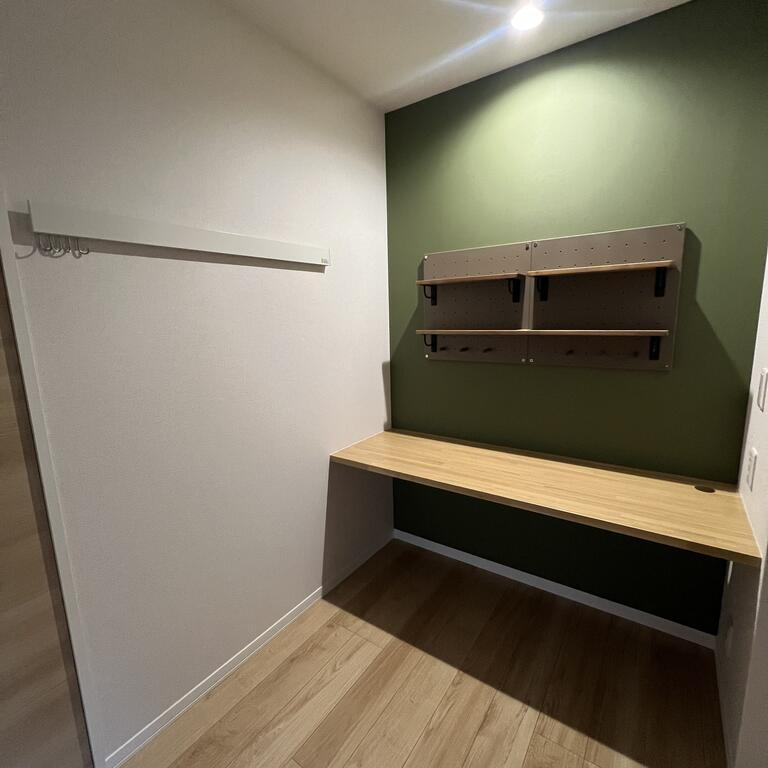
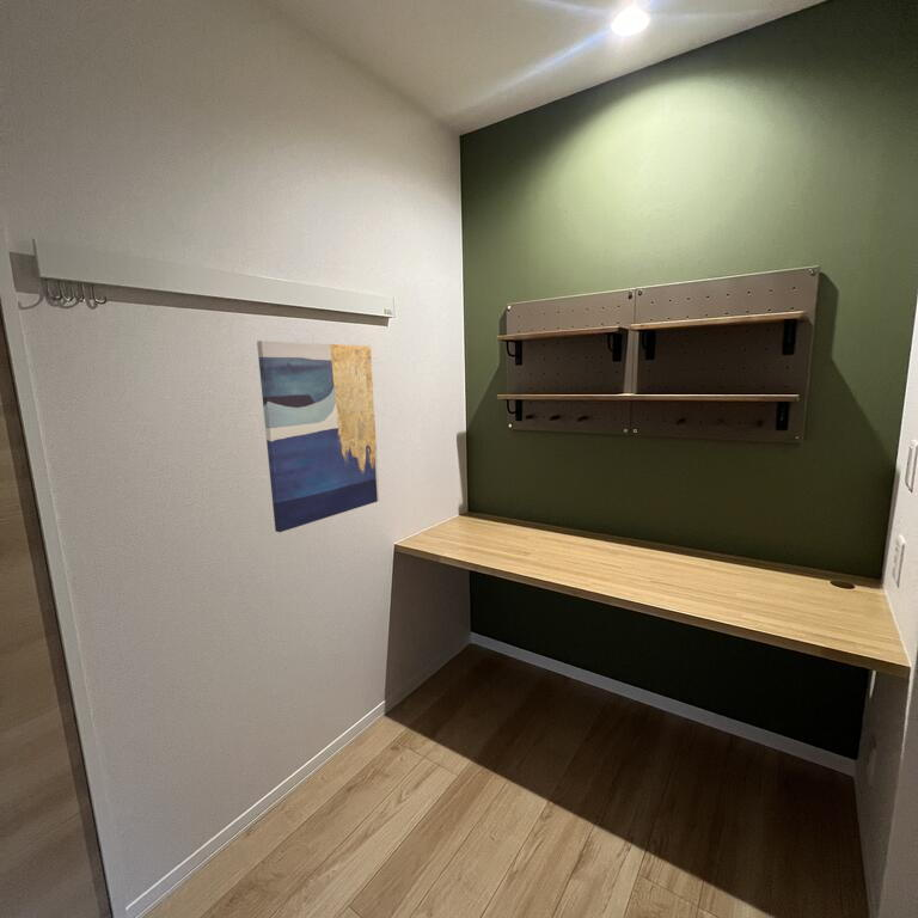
+ wall art [256,339,380,533]
